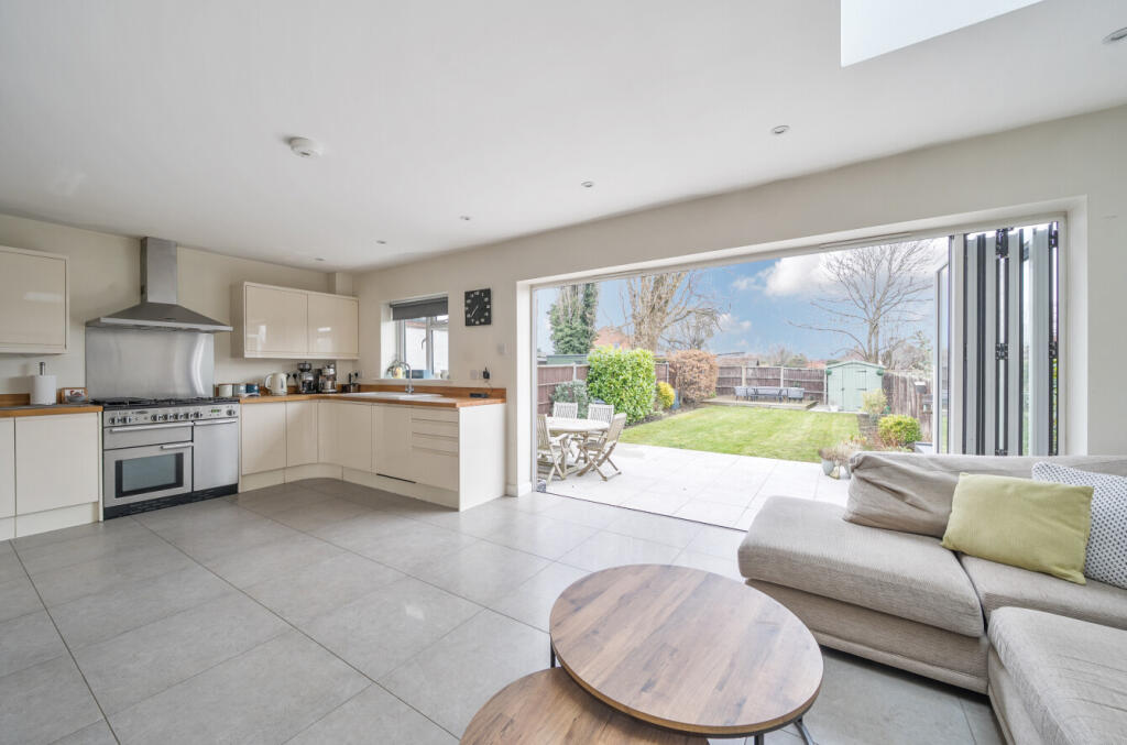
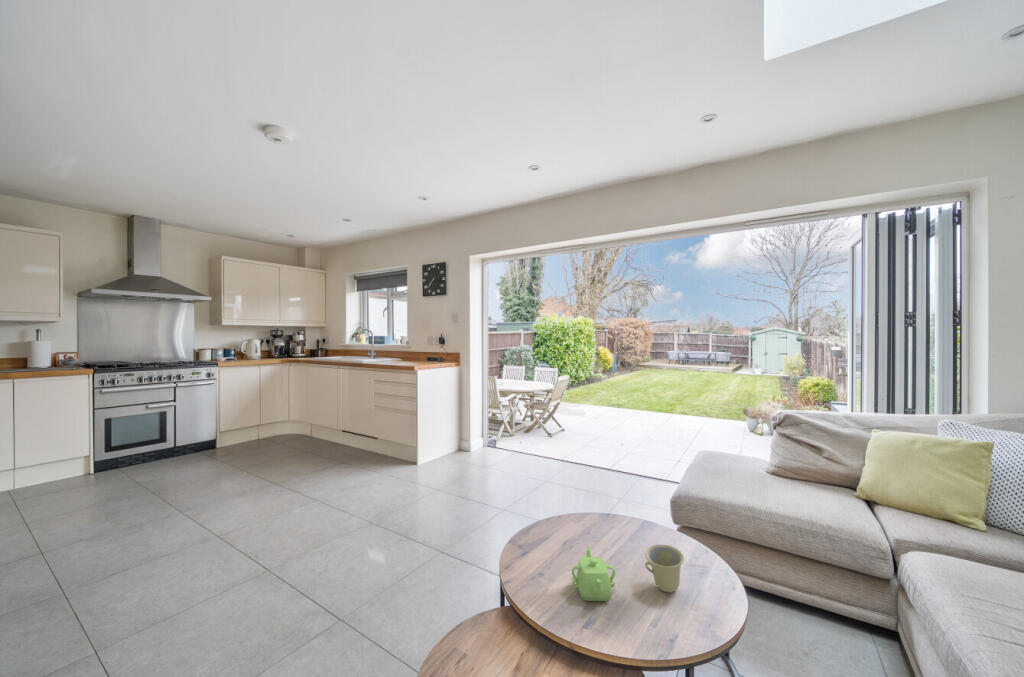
+ teapot [571,545,616,602]
+ cup [644,543,685,593]
